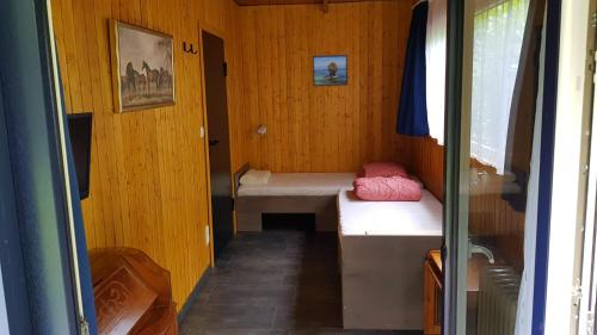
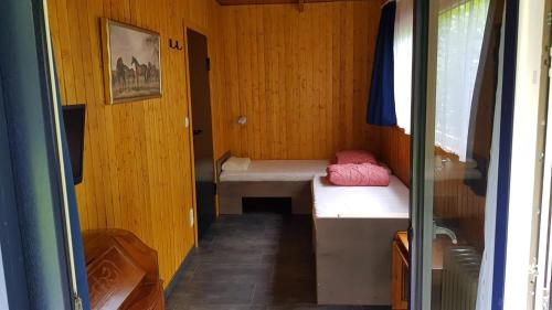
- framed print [312,54,349,87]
